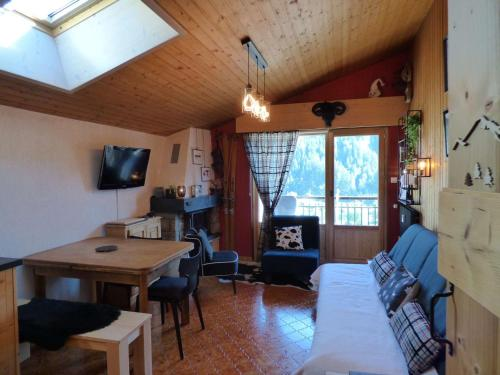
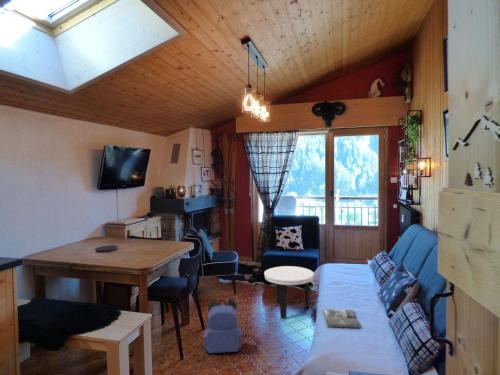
+ side table [263,265,315,320]
+ magazine [322,308,361,329]
+ backpack [203,296,243,354]
